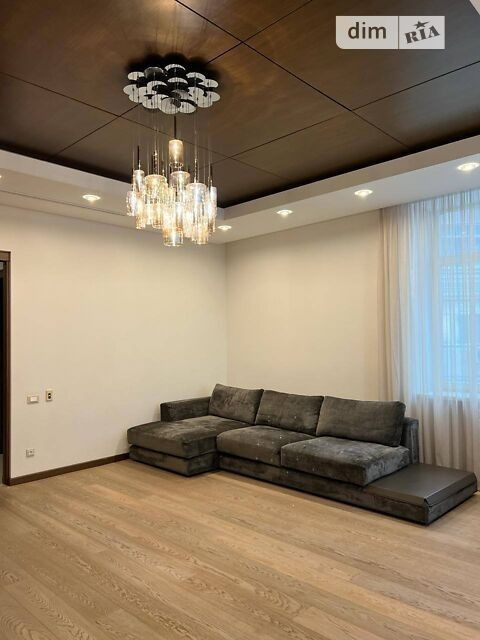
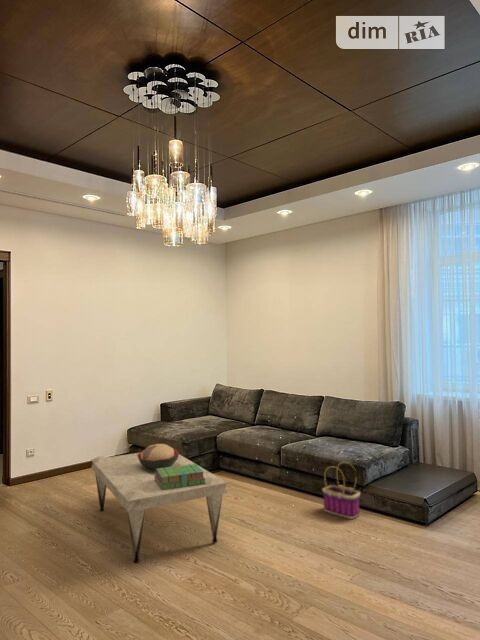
+ coffee table [90,452,228,564]
+ decorative bowl [137,443,180,470]
+ basket [321,461,361,520]
+ stack of books [155,463,206,490]
